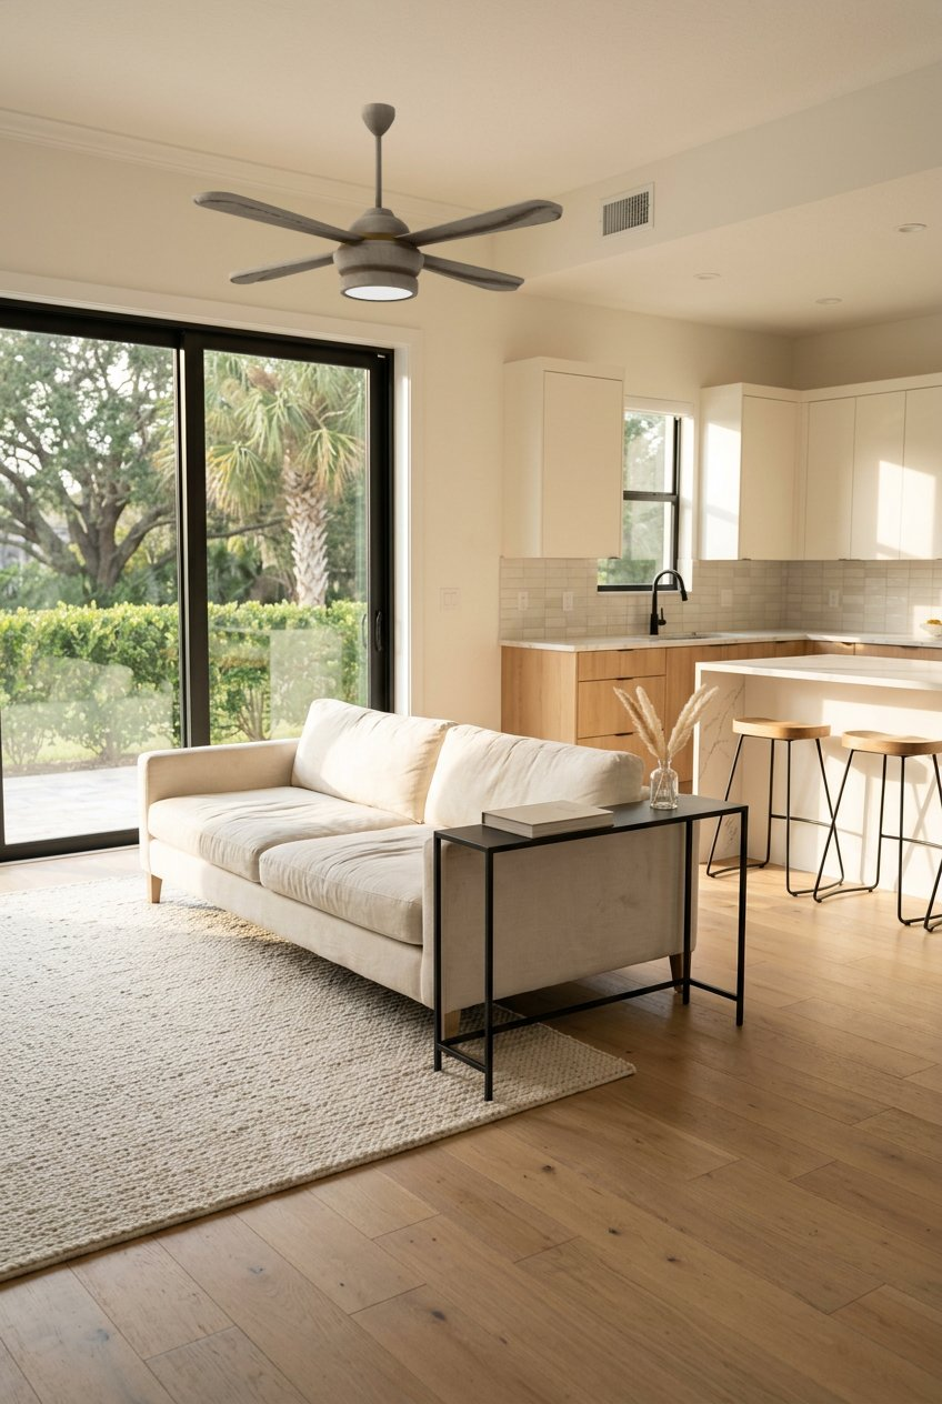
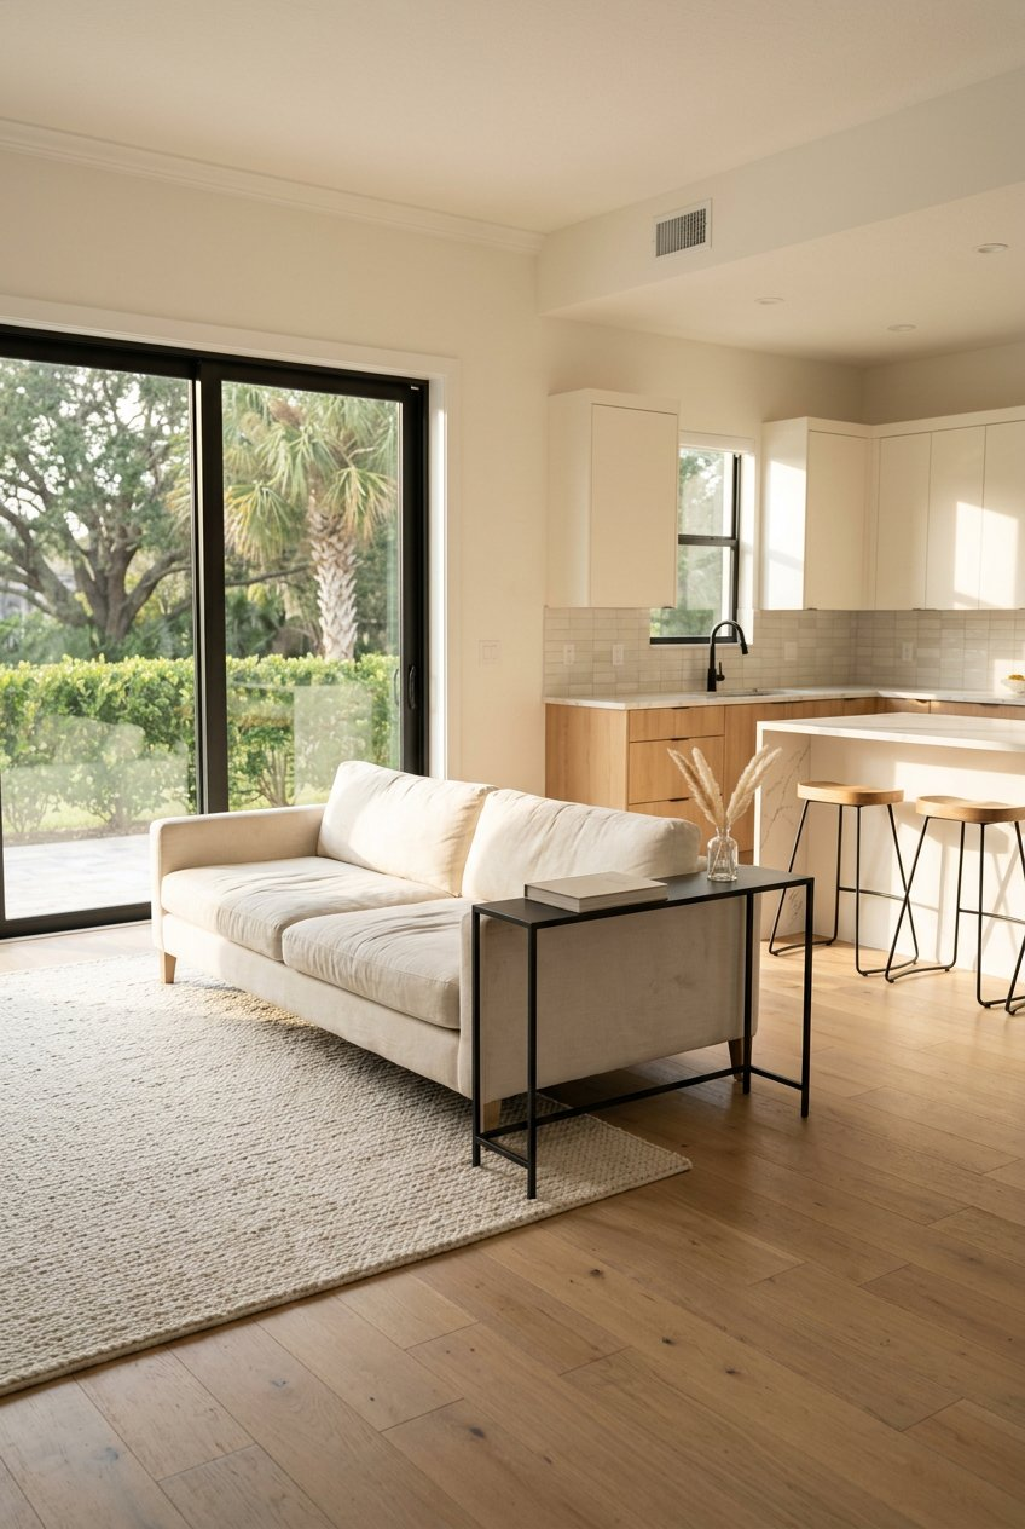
- ceiling fan [191,102,564,303]
